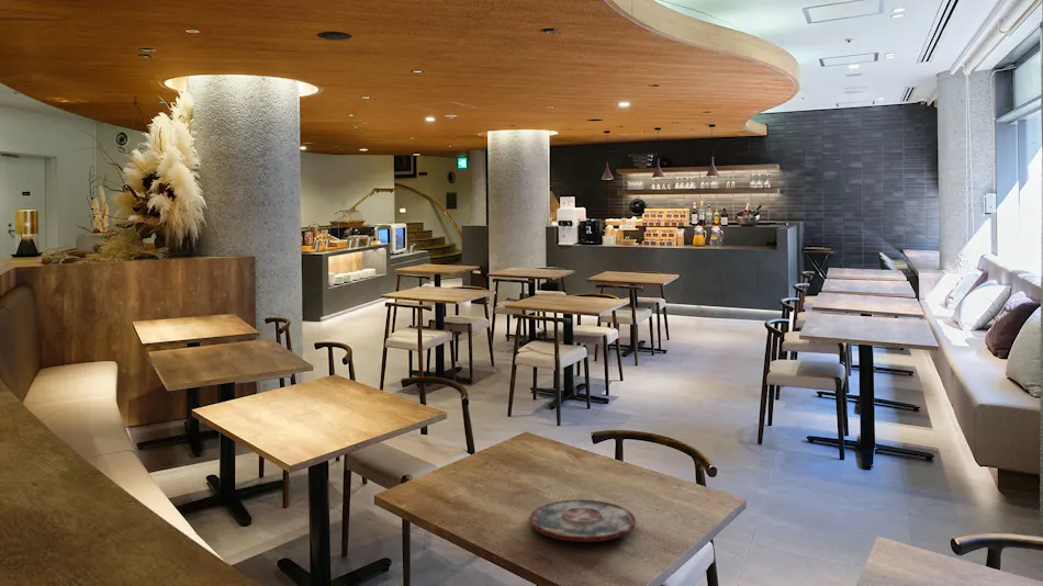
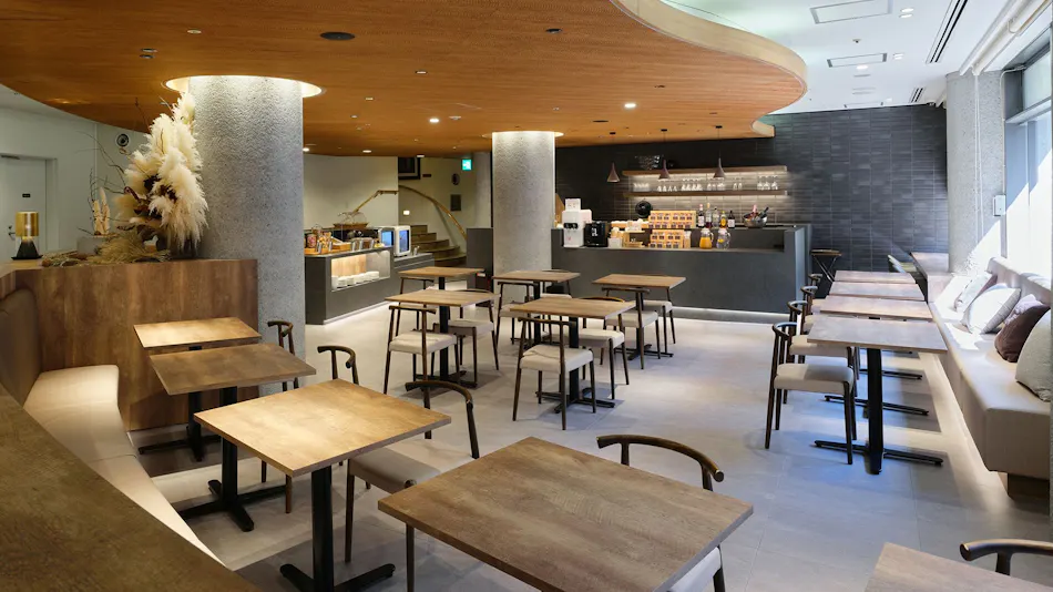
- plate [528,499,637,543]
